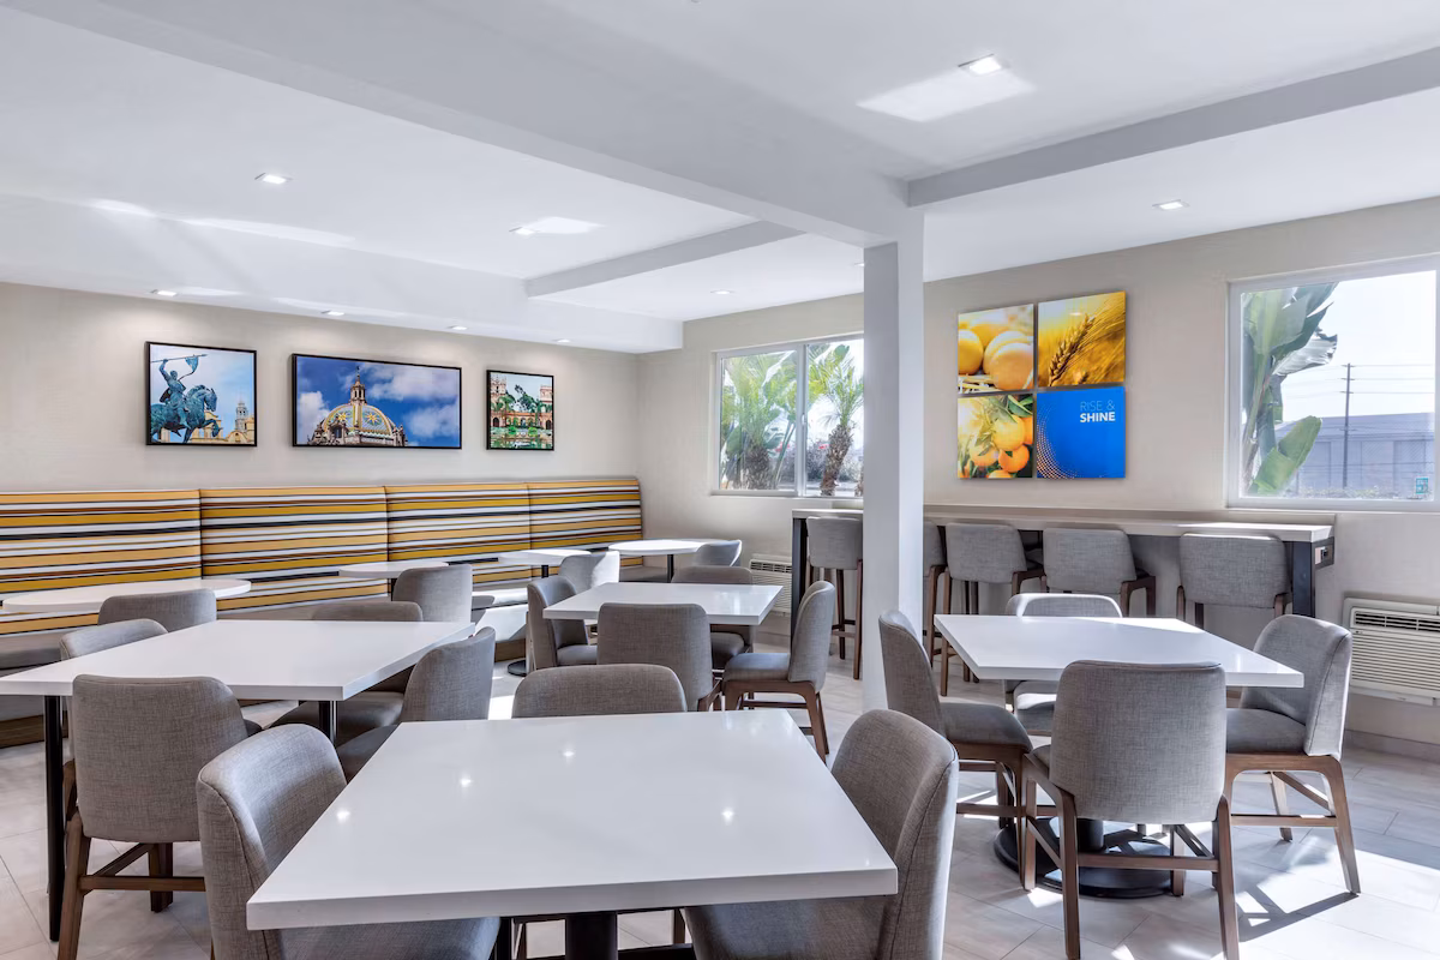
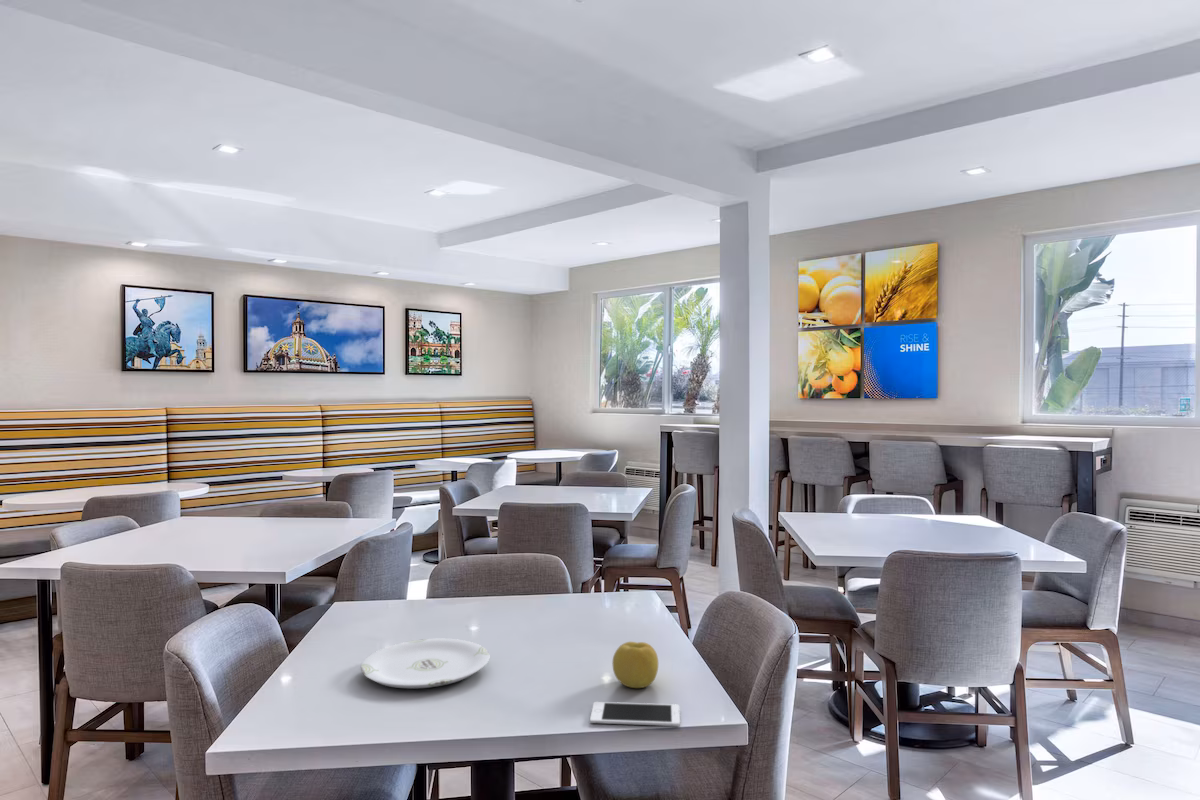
+ plate [360,638,490,689]
+ fruit [611,641,659,689]
+ cell phone [589,701,681,727]
